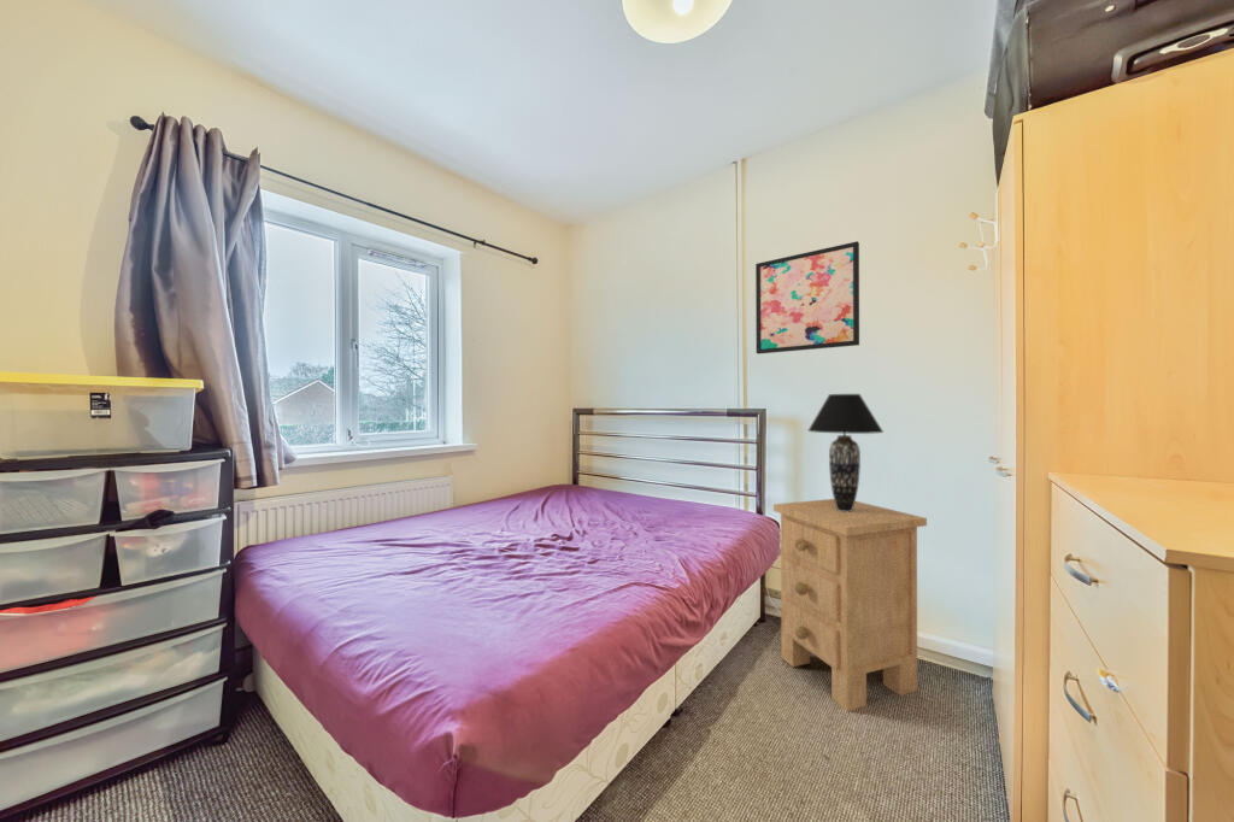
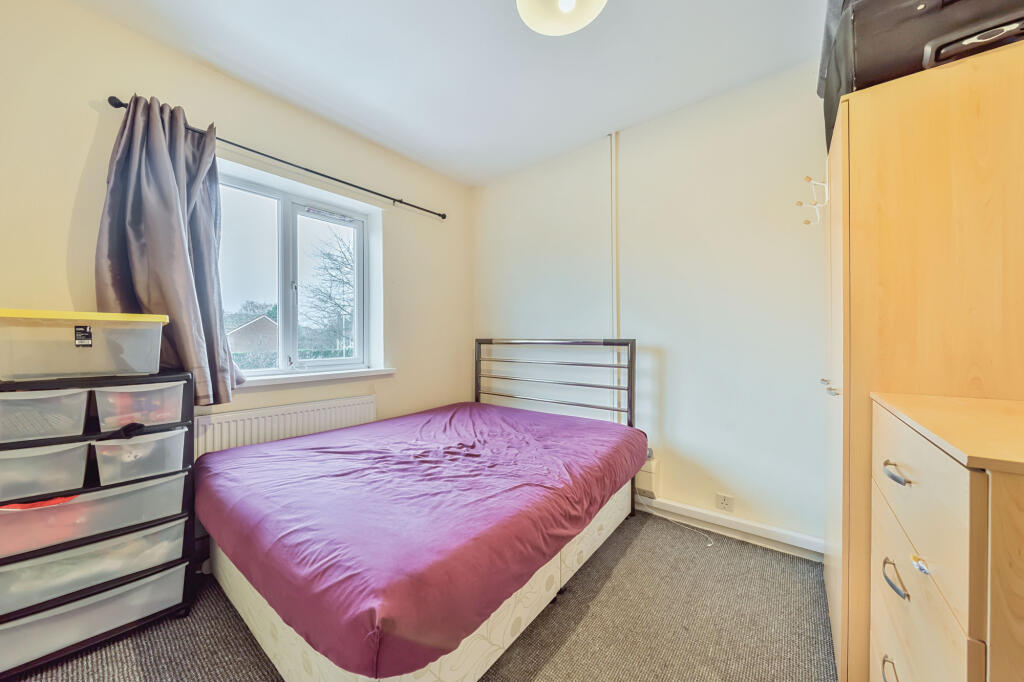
- wall art [754,240,860,356]
- table lamp [806,393,885,512]
- nightstand [772,498,928,712]
